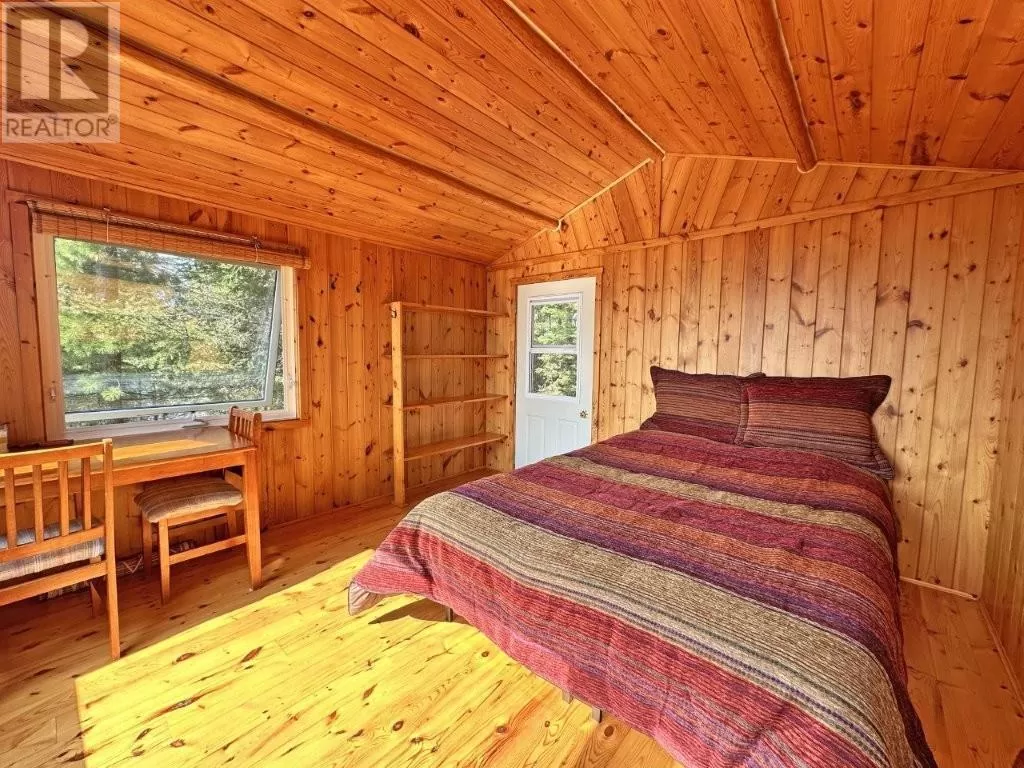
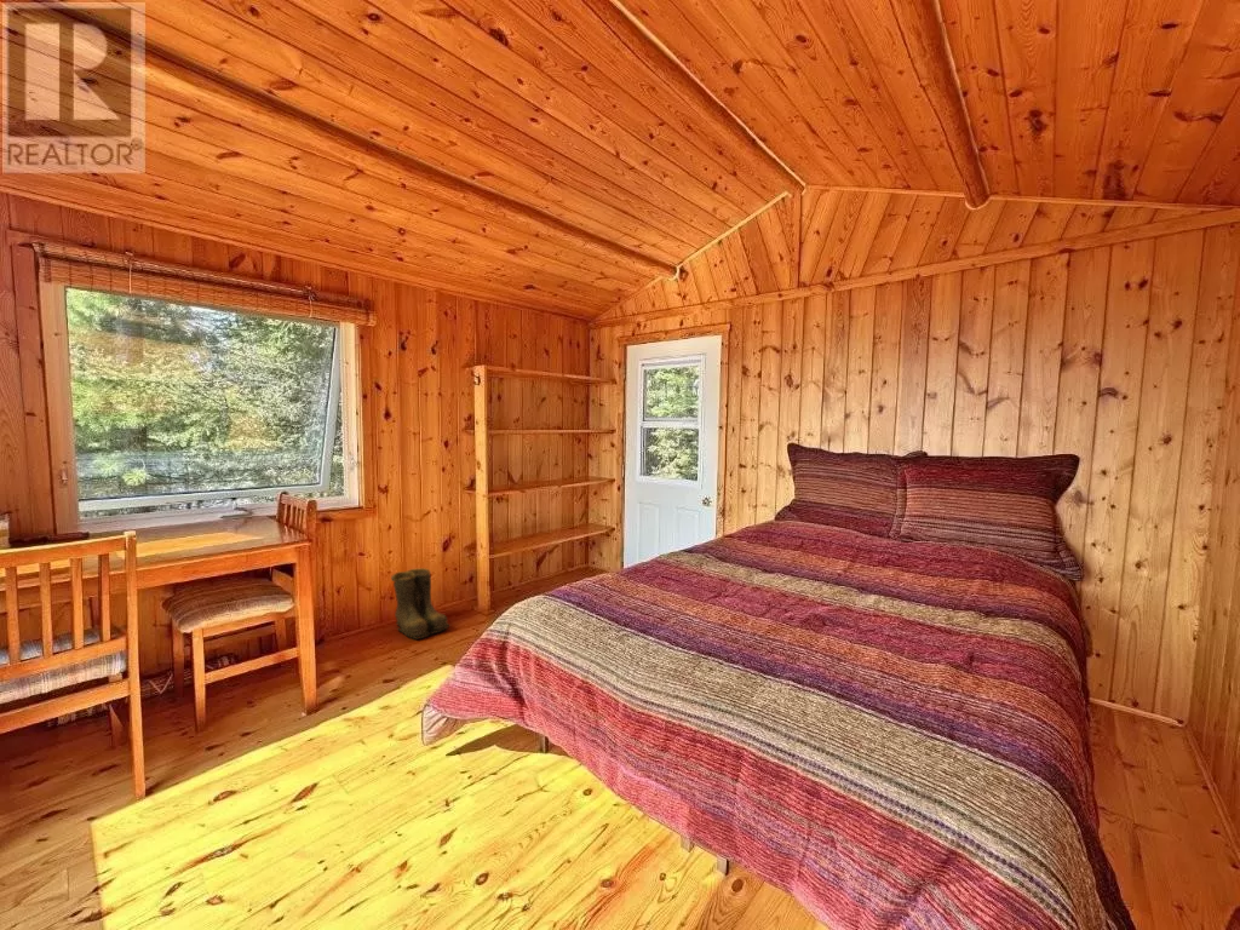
+ boots [390,567,453,641]
